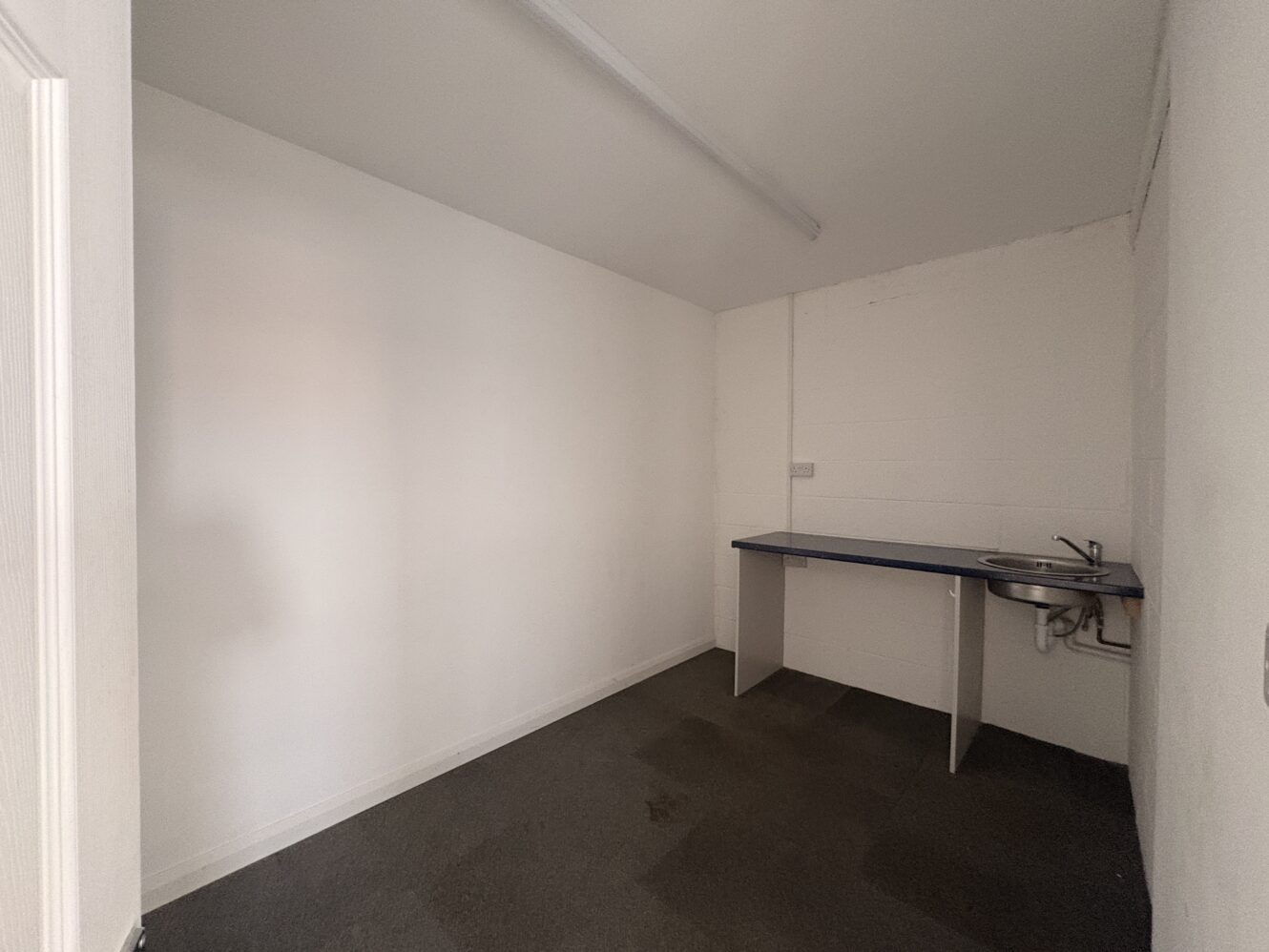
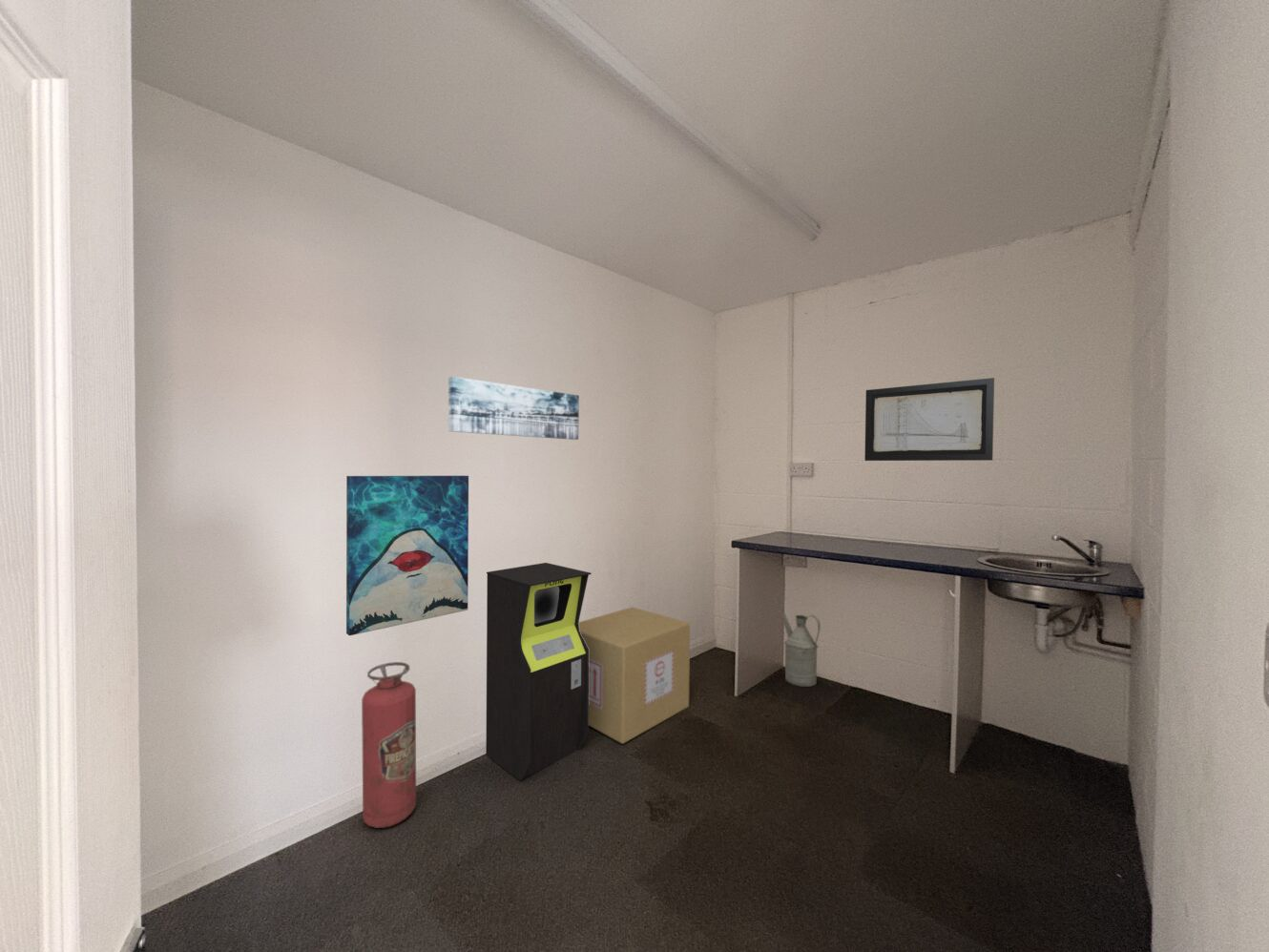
+ fire extinguisher [361,661,417,829]
+ wall art [345,475,469,636]
+ wall art [447,375,580,441]
+ watering can [780,611,822,688]
+ wall art [863,377,995,462]
+ cardboard box [578,606,691,745]
+ storage cabinet [485,562,593,781]
